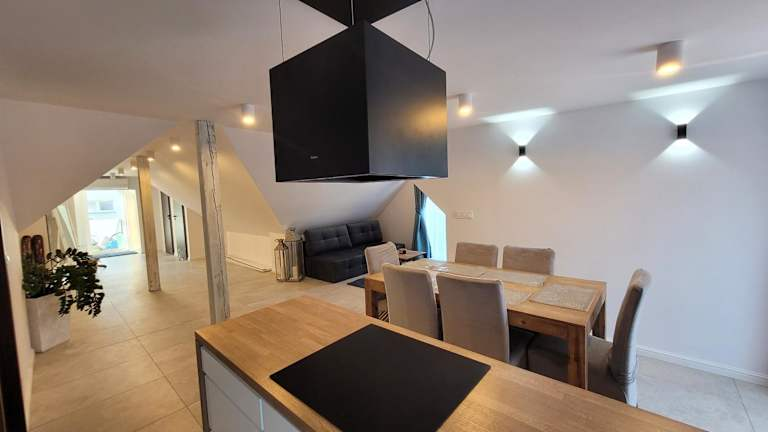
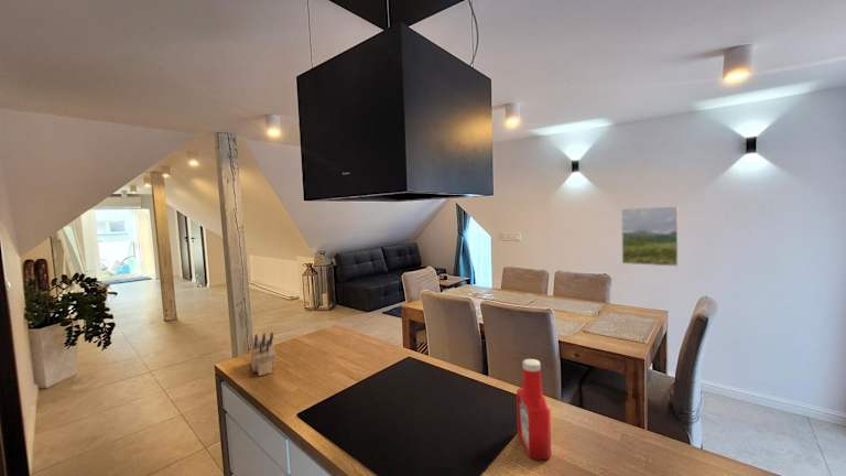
+ knife block [249,331,276,377]
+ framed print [620,206,679,267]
+ soap bottle [516,358,552,461]
